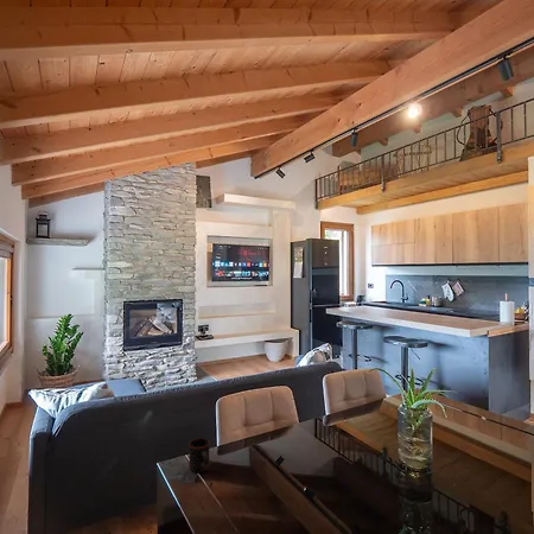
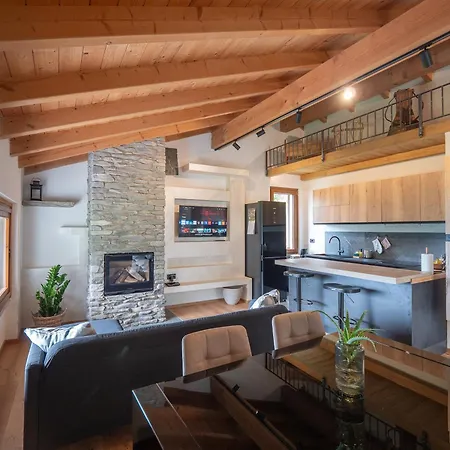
- mug [187,437,211,473]
